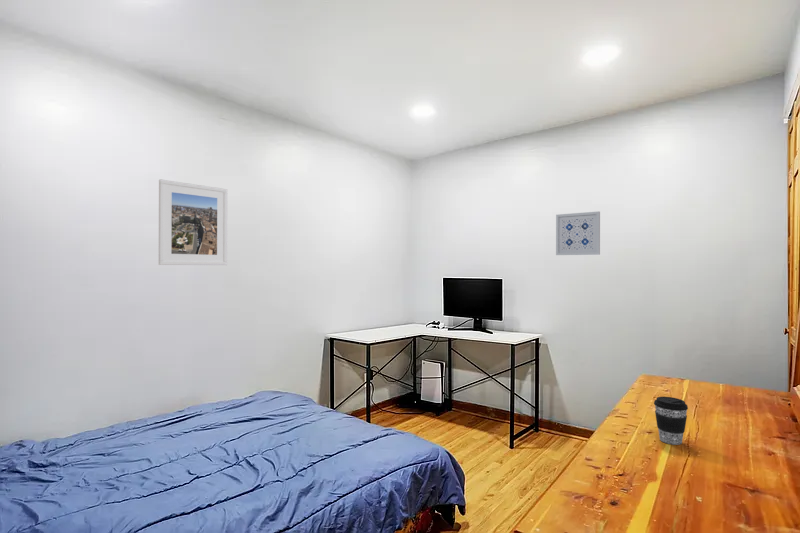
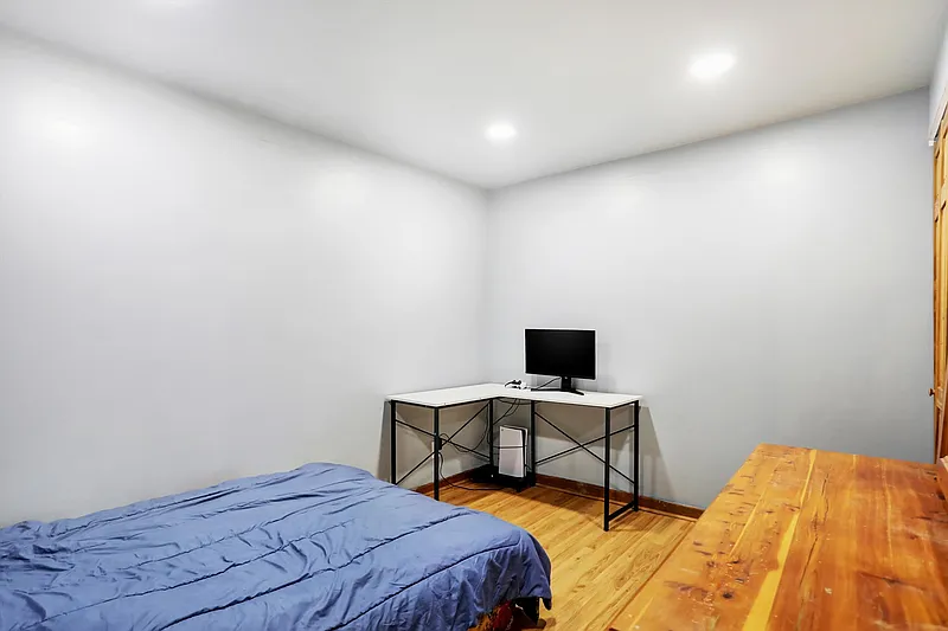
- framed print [158,179,228,266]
- coffee cup [653,396,689,446]
- wall art [555,210,601,256]
